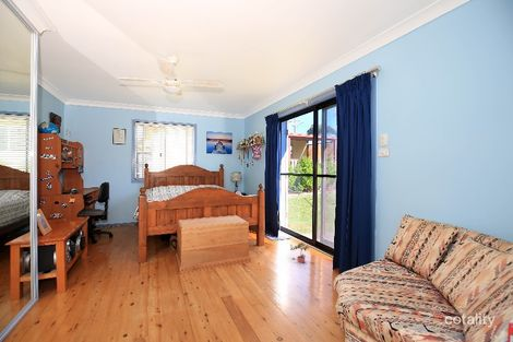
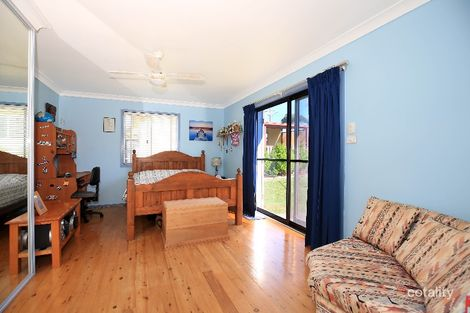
- potted plant [289,241,310,264]
